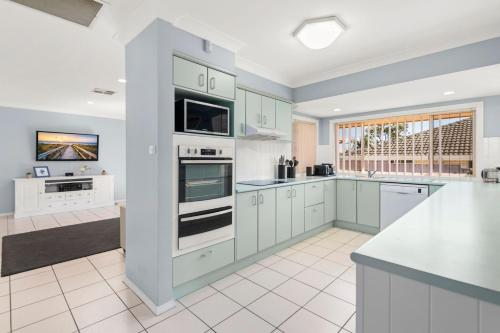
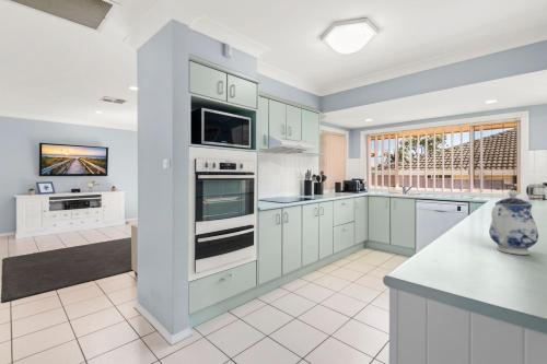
+ teapot [488,189,539,256]
